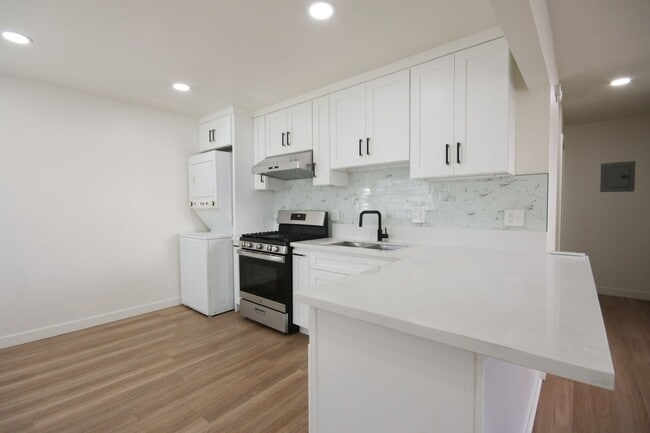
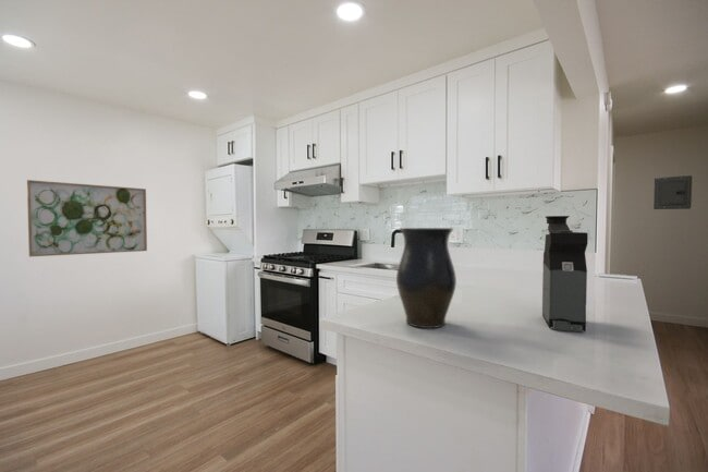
+ vase [395,227,457,329]
+ wall art [26,179,148,258]
+ coffee maker [541,215,589,332]
